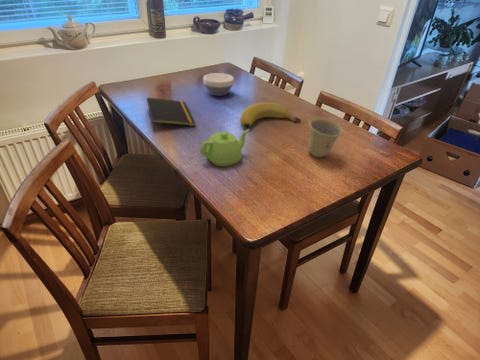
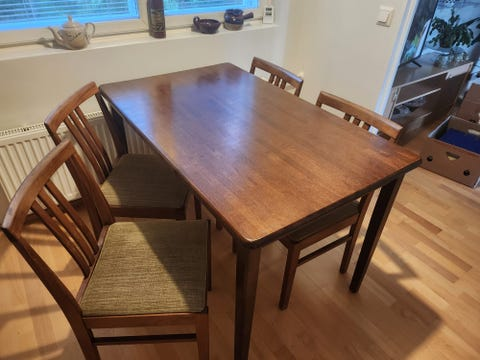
- cup [307,117,345,158]
- banana [239,101,302,129]
- teapot [199,128,250,168]
- notepad [146,96,196,132]
- bowl [202,72,235,97]
